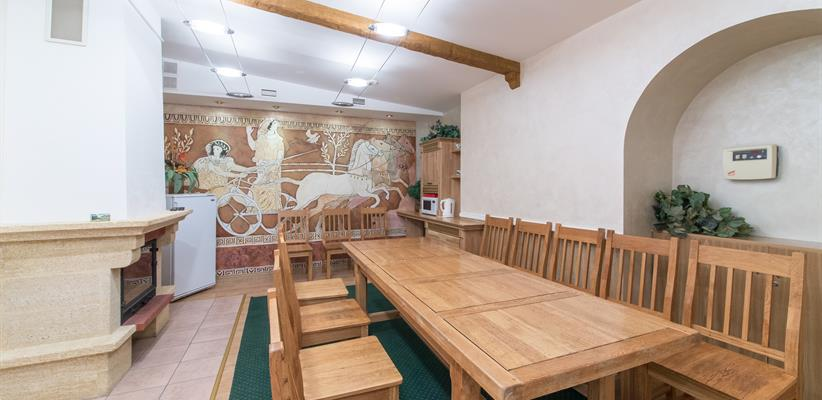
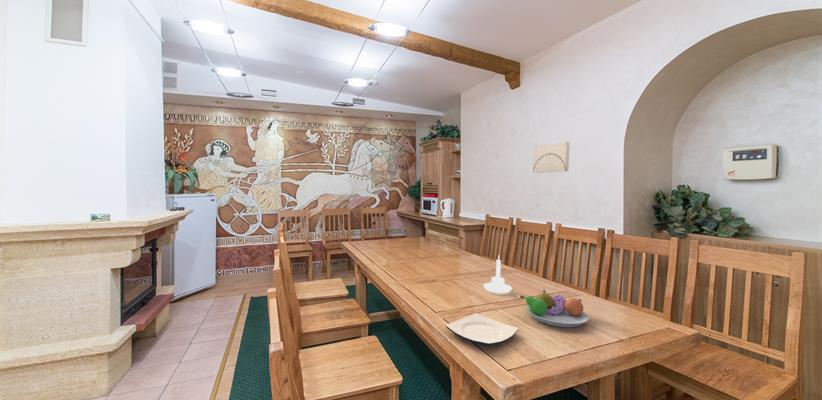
+ plate [444,312,519,347]
+ wall art [532,141,571,174]
+ candle holder [483,255,513,294]
+ fruit bowl [519,289,590,328]
